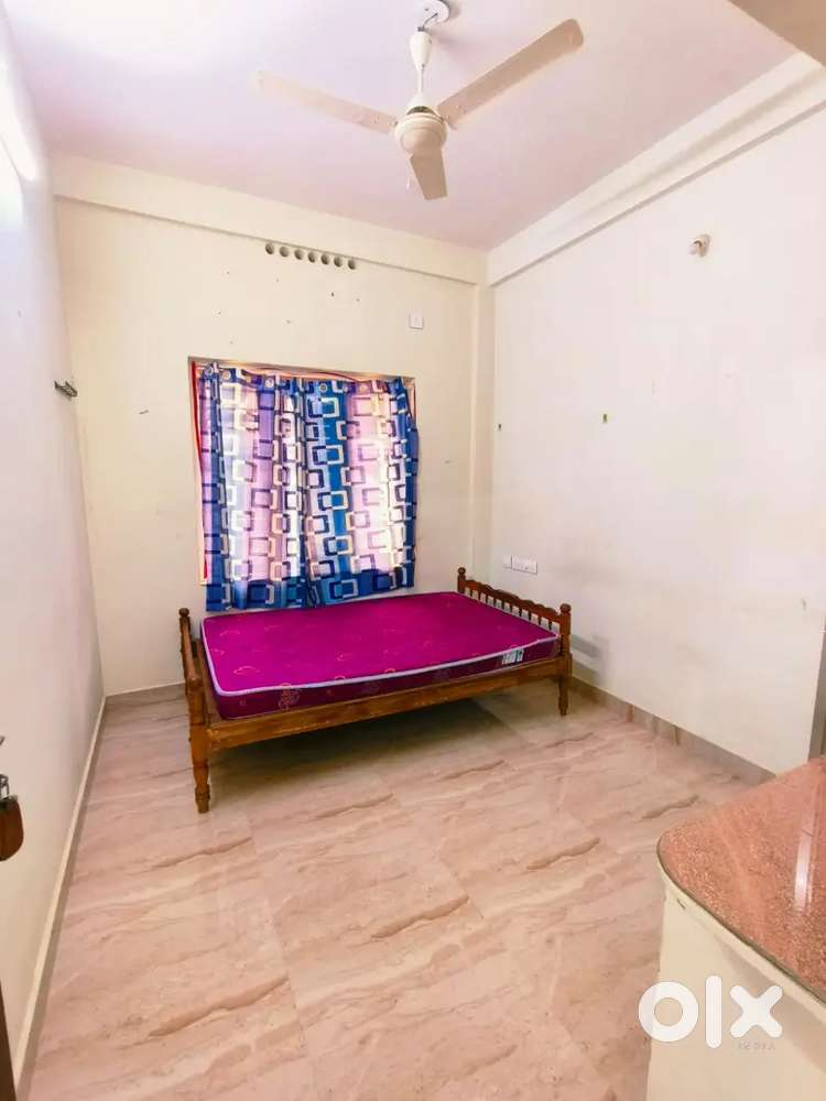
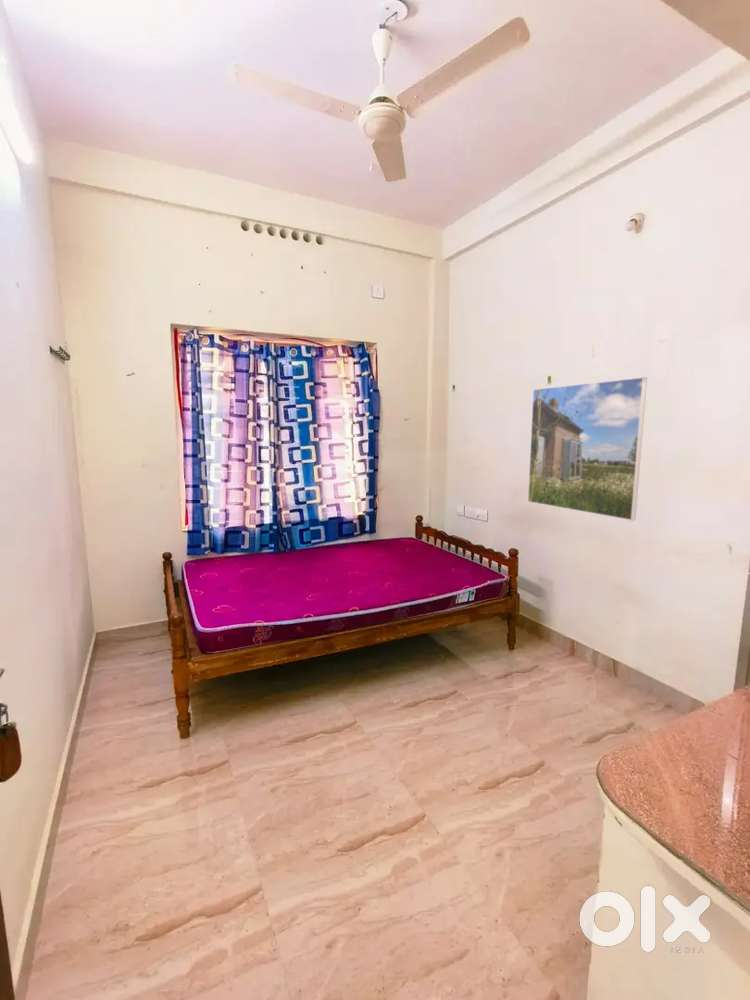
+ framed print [527,376,648,521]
